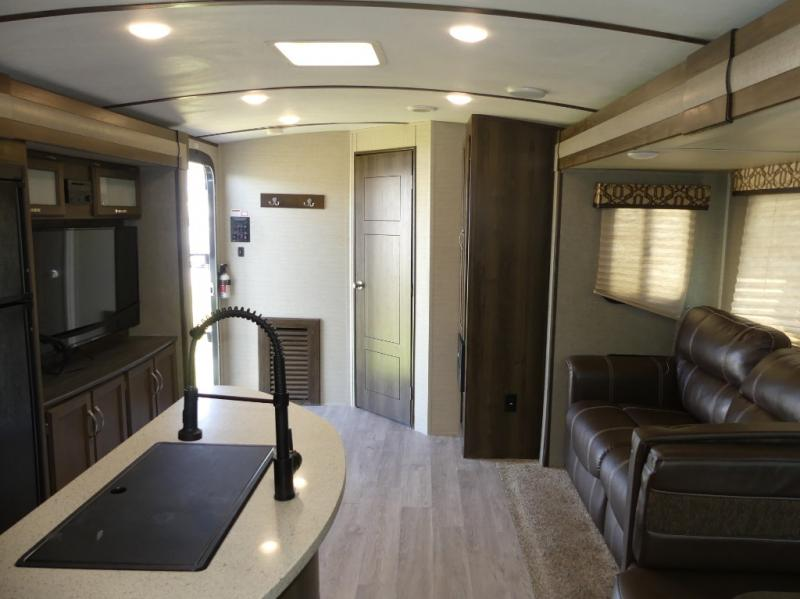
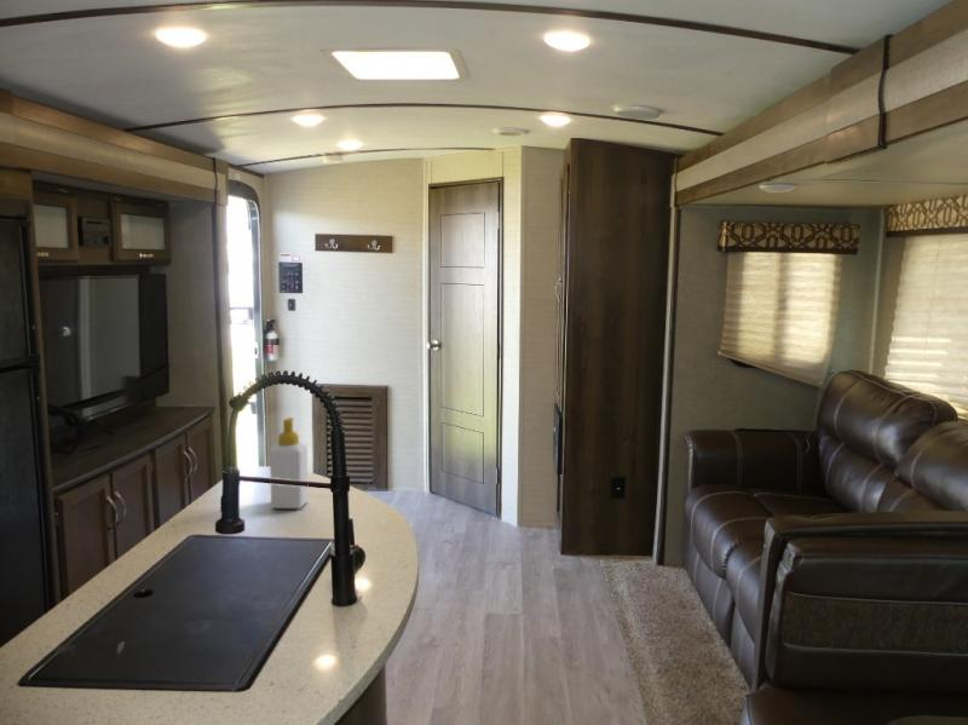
+ soap bottle [269,416,309,510]
